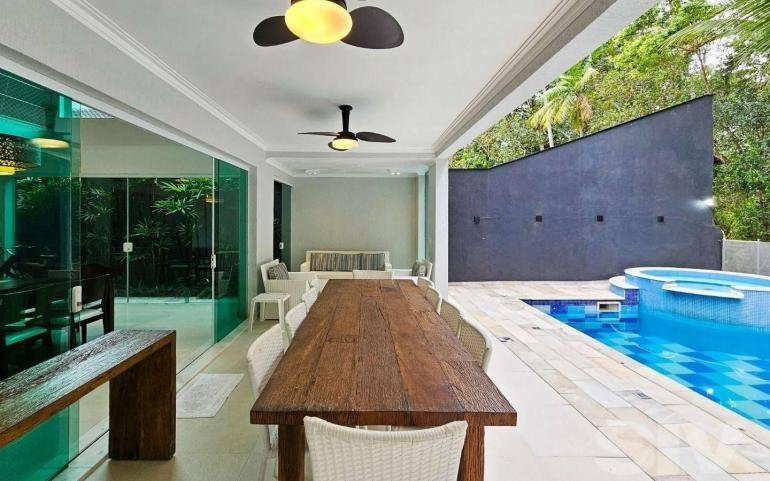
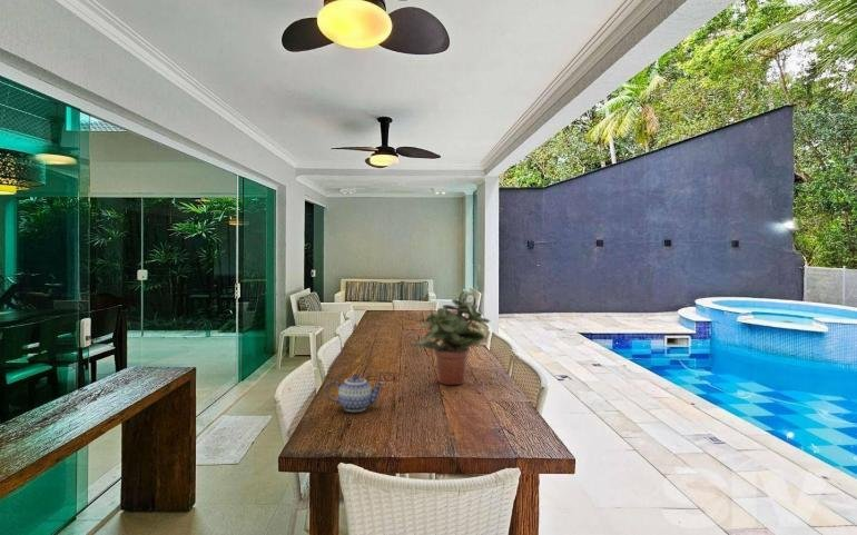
+ teapot [326,374,385,413]
+ potted plant [411,298,491,386]
